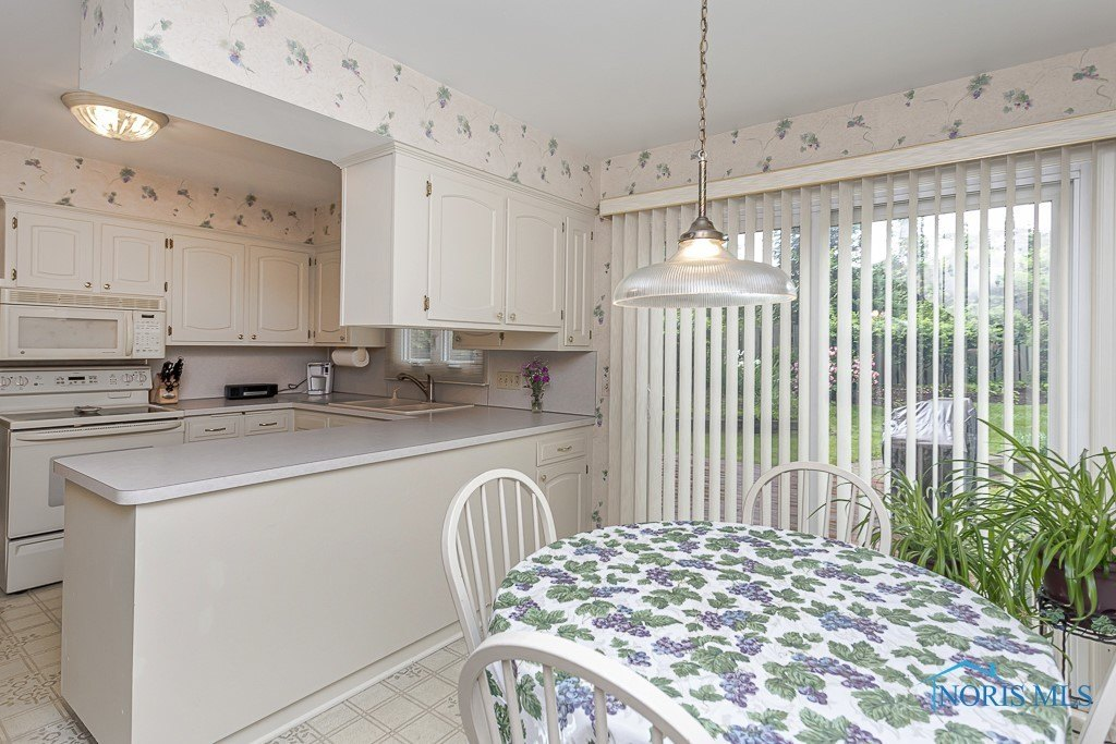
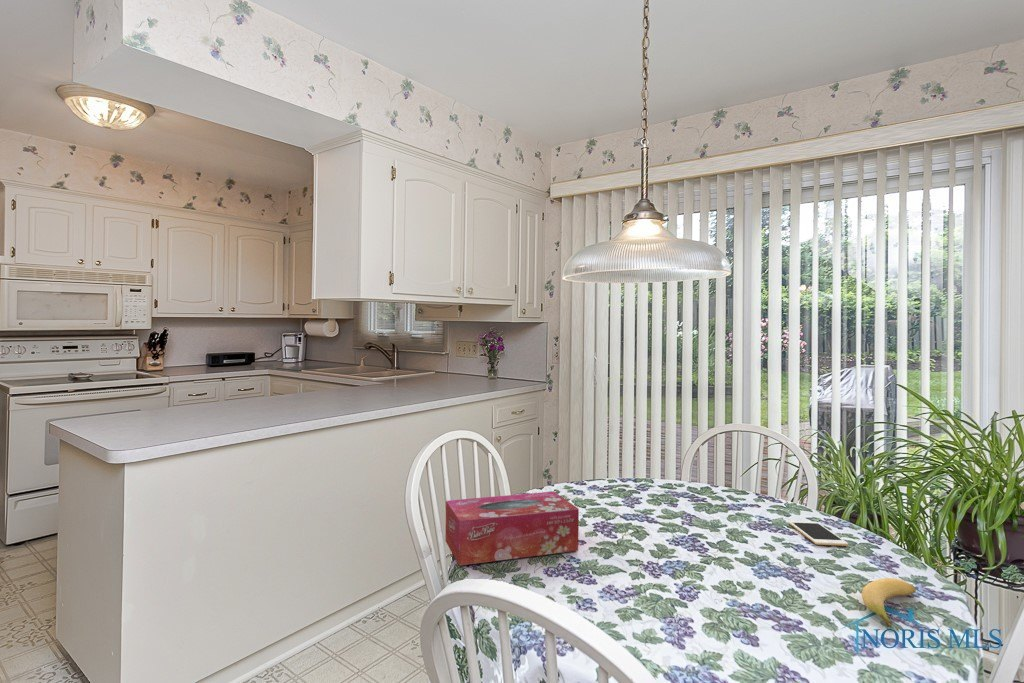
+ banana [861,577,917,628]
+ cell phone [787,520,849,547]
+ tissue box [444,491,580,566]
